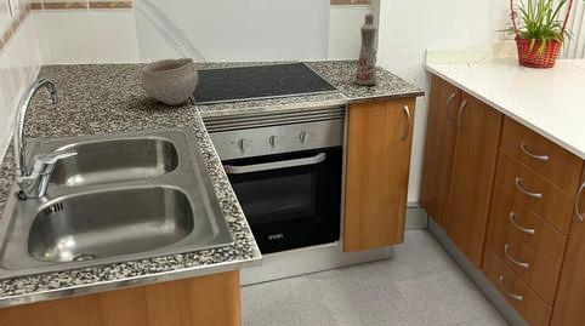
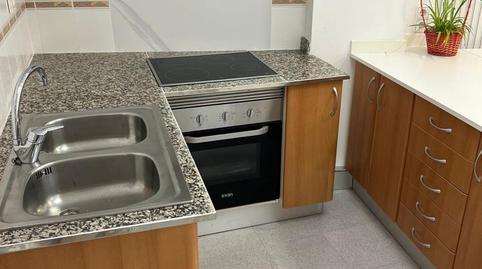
- bowl [140,57,199,105]
- bottle [354,12,377,86]
